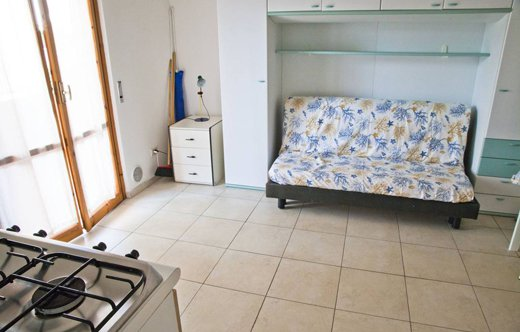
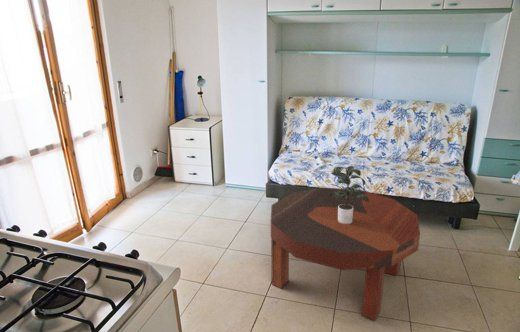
+ coffee table [270,187,421,321]
+ potted plant [330,165,369,224]
